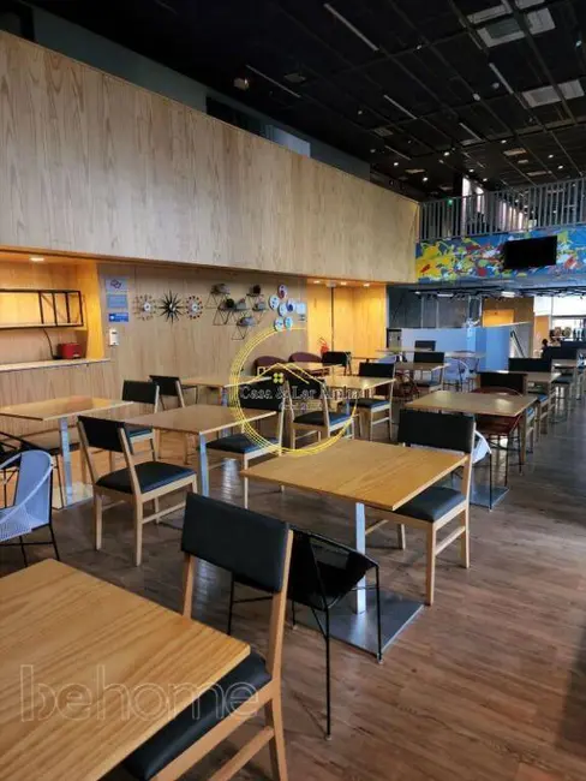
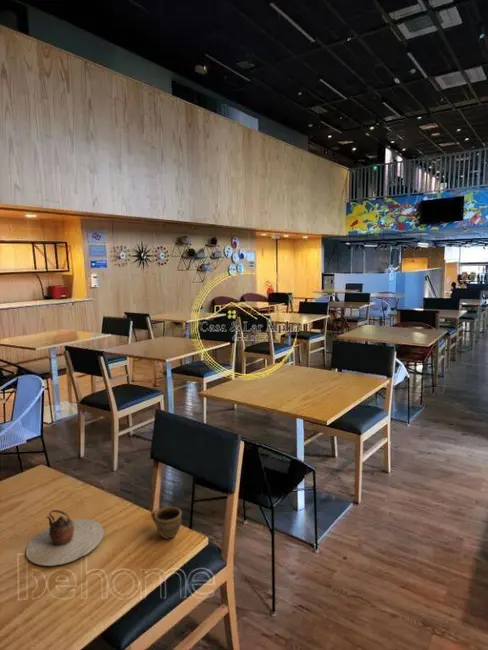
+ teapot [25,509,105,567]
+ cup [150,506,183,540]
